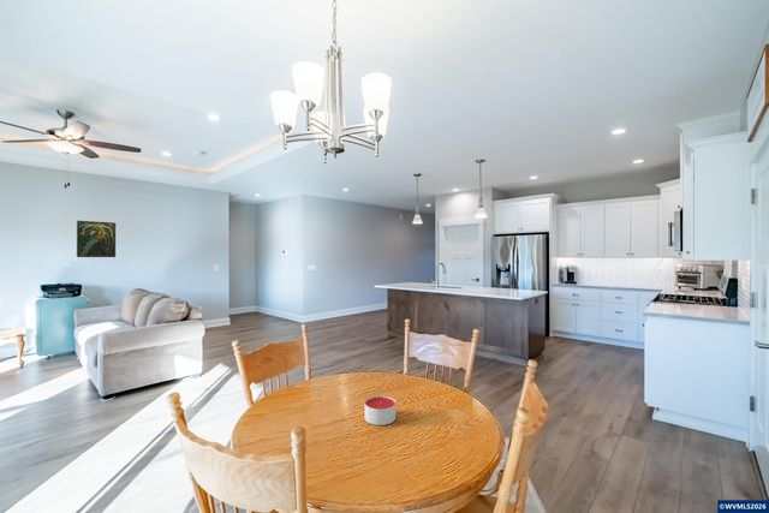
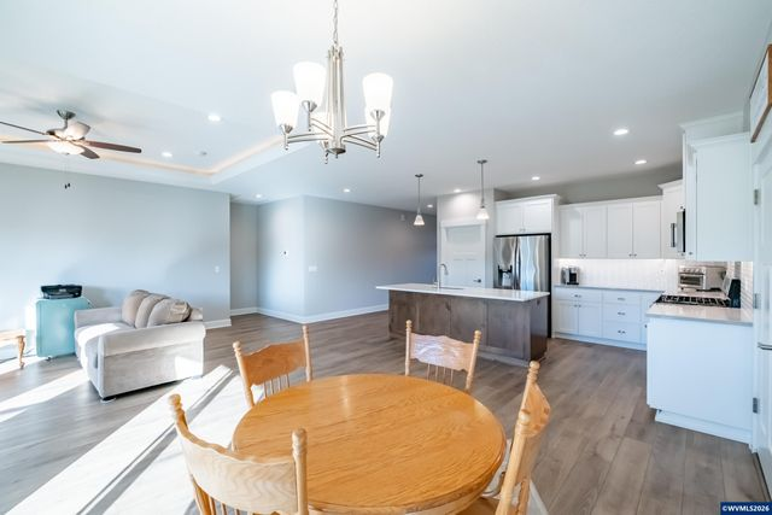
- candle [364,395,397,426]
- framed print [76,220,117,258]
